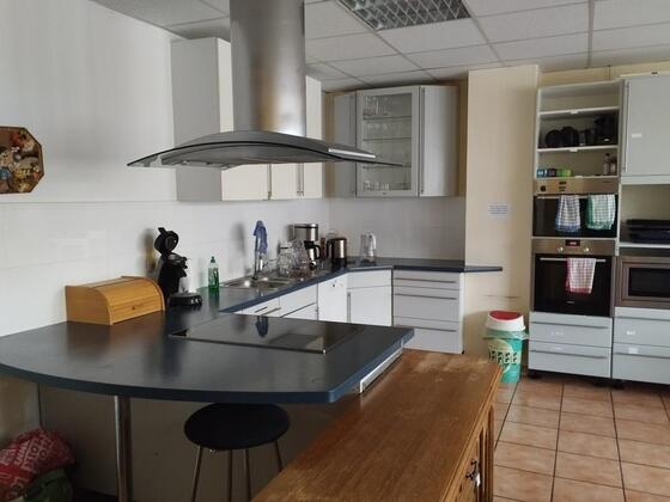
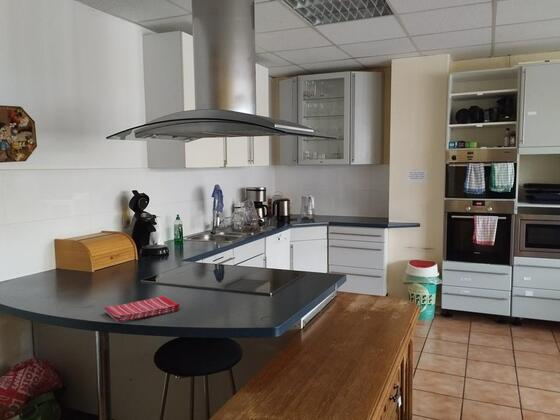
+ dish towel [103,295,181,323]
